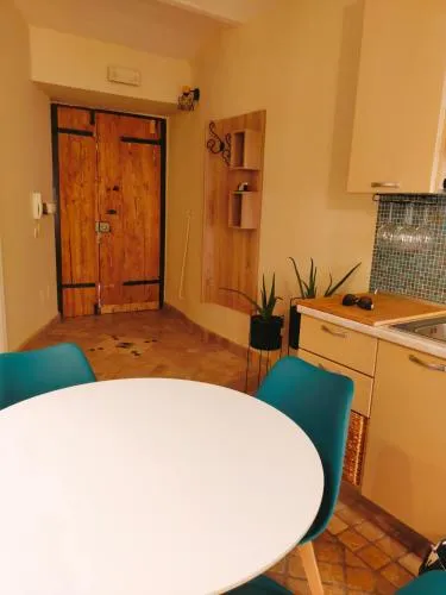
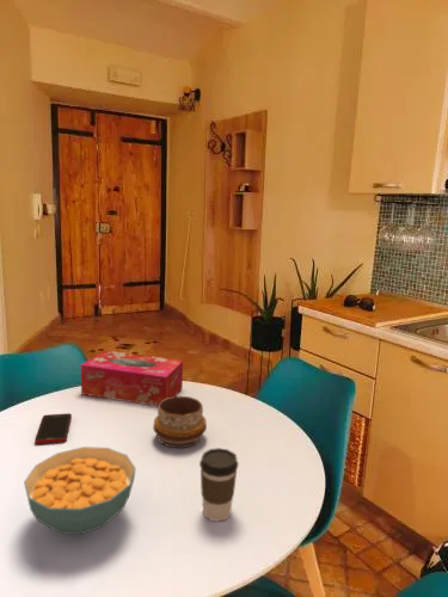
+ cereal bowl [23,445,137,535]
+ decorative bowl [152,395,208,449]
+ cell phone [33,412,73,445]
+ tissue box [80,350,184,407]
+ coffee cup [198,447,239,523]
